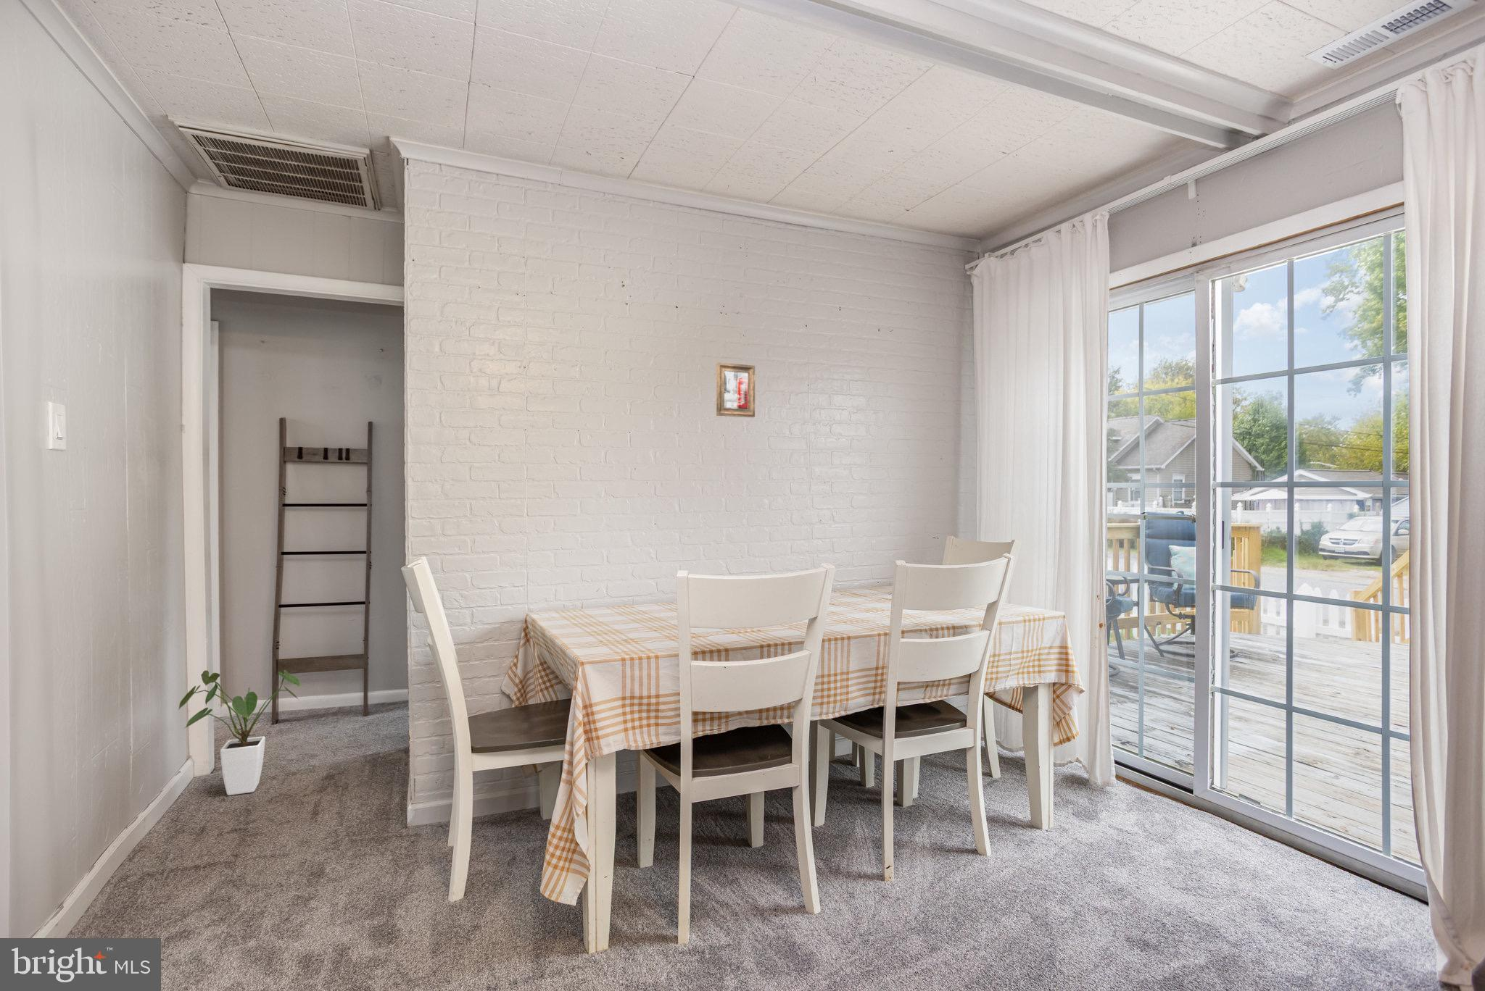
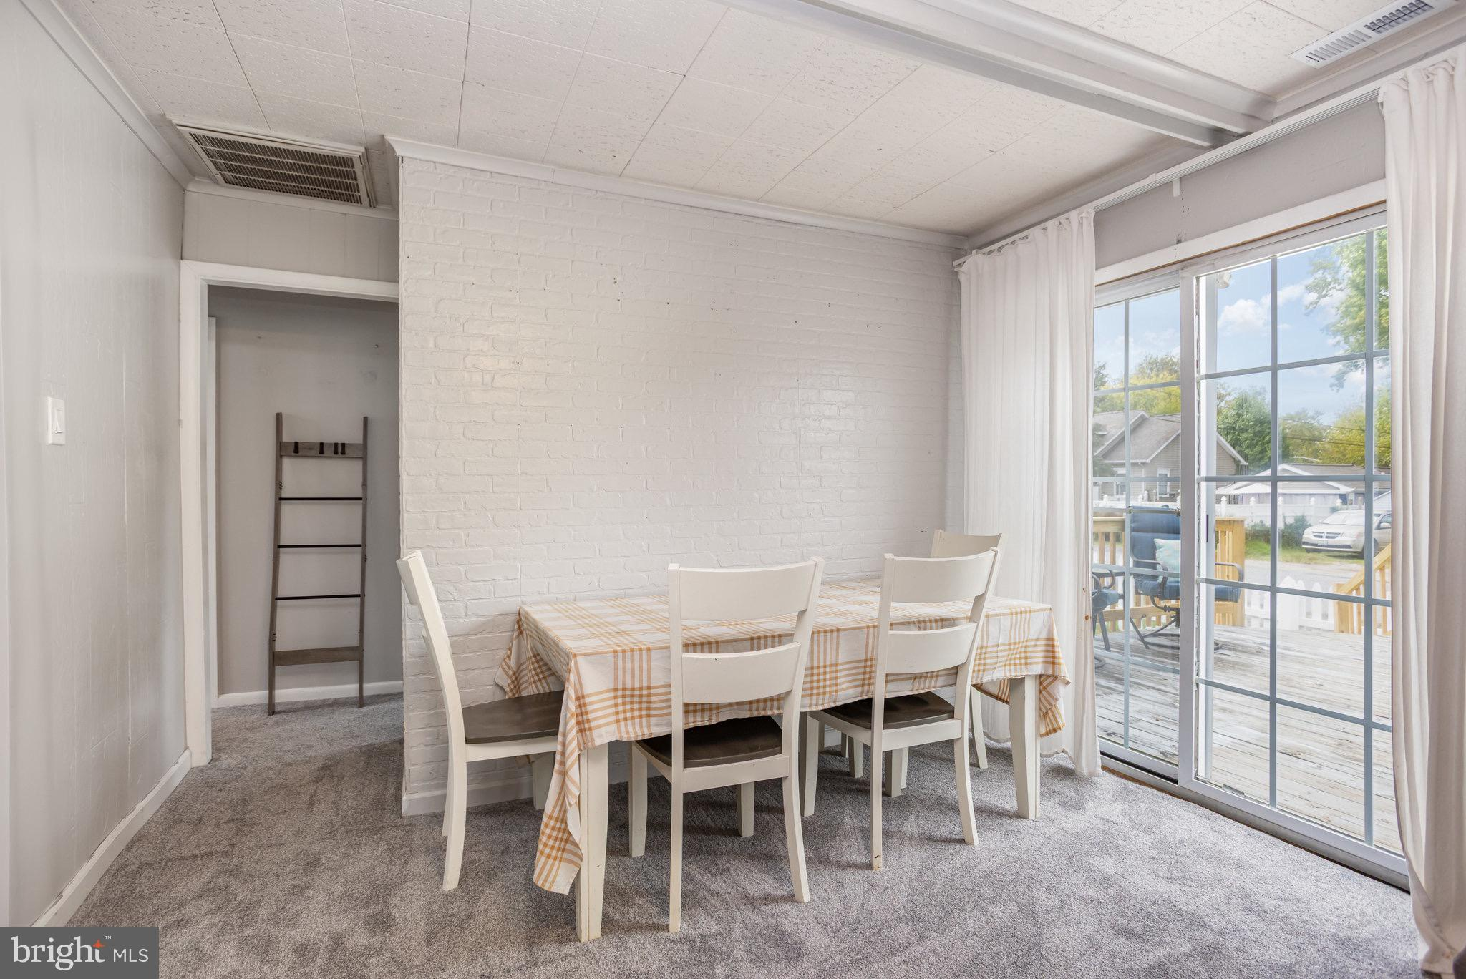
- picture frame [716,362,756,418]
- house plant [177,669,302,796]
